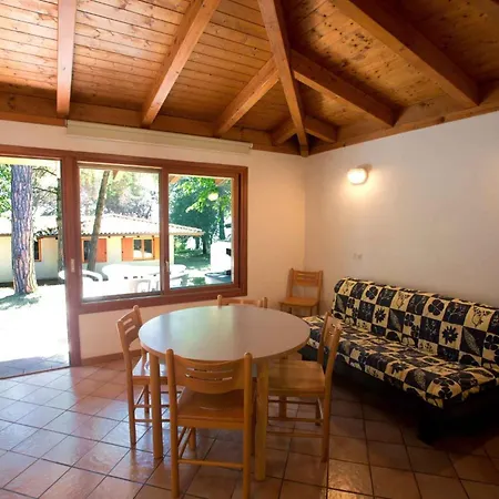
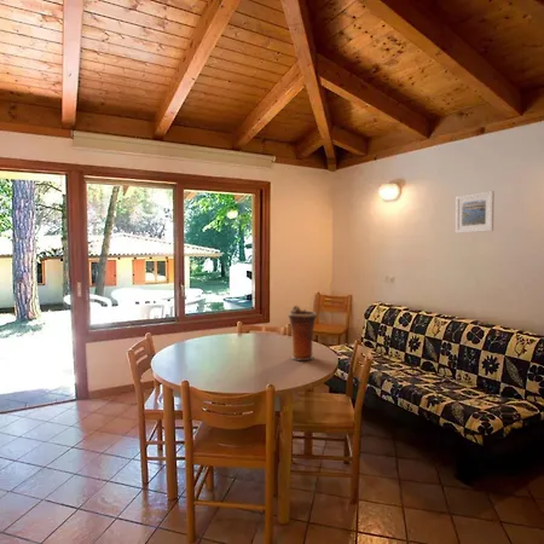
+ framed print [455,190,496,235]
+ vase [287,305,318,361]
